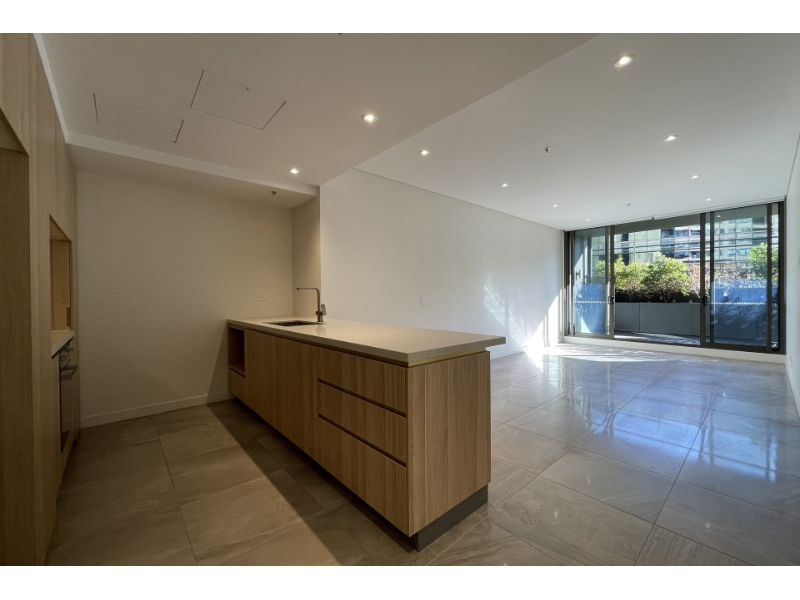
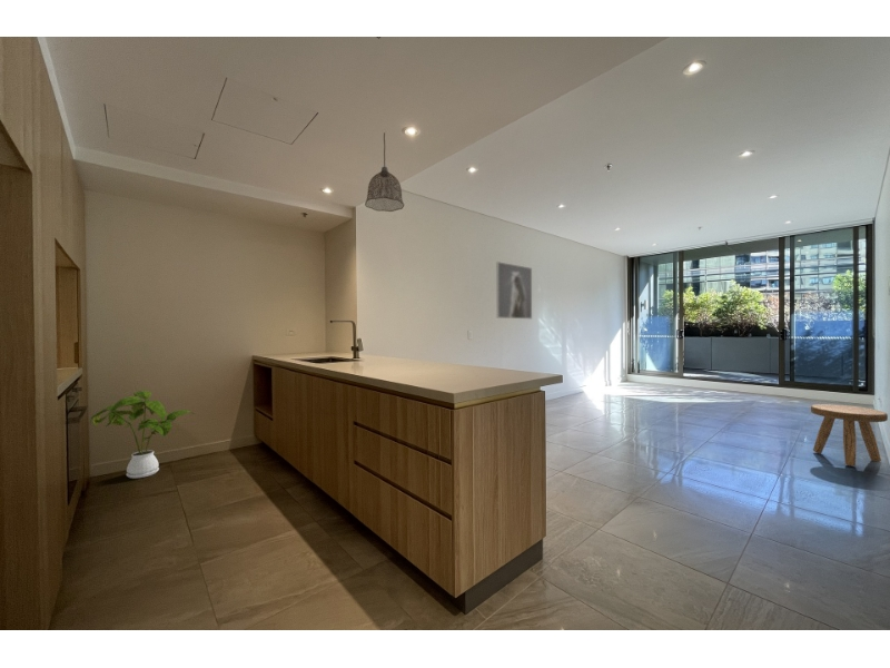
+ stool [810,403,889,468]
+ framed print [496,261,533,320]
+ house plant [89,390,195,480]
+ pendant lamp [364,131,405,213]
